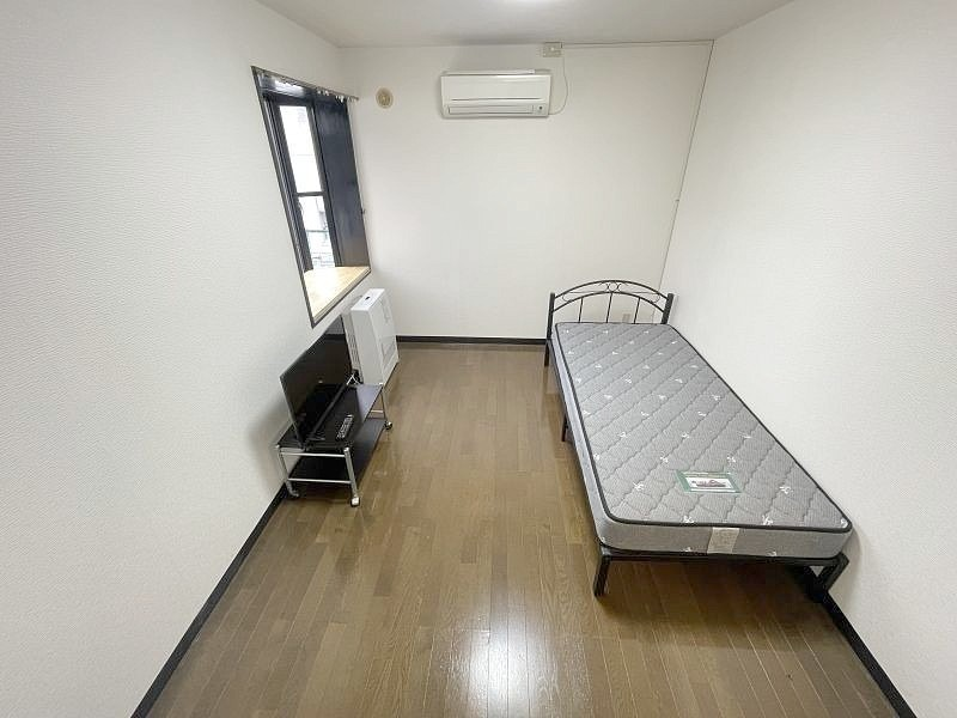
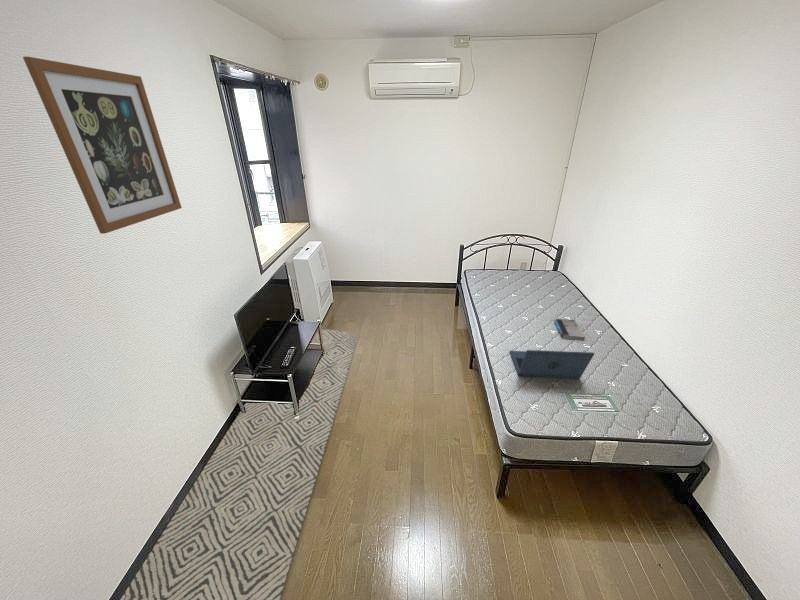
+ rug [119,328,359,600]
+ laptop [509,349,595,379]
+ book [553,318,586,341]
+ wall art [22,56,183,235]
